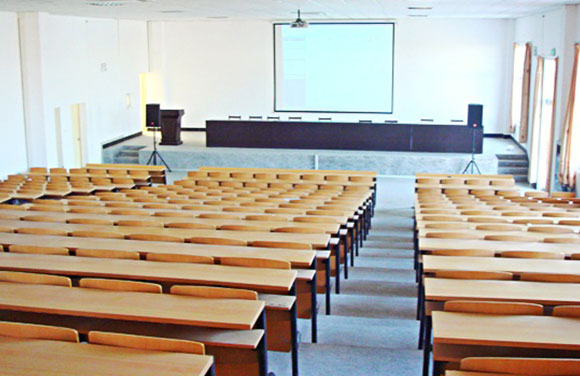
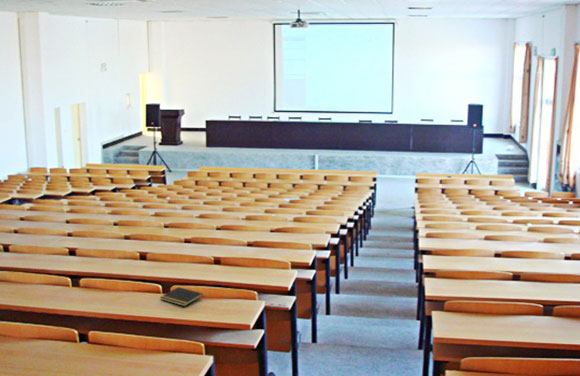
+ notepad [159,286,204,307]
